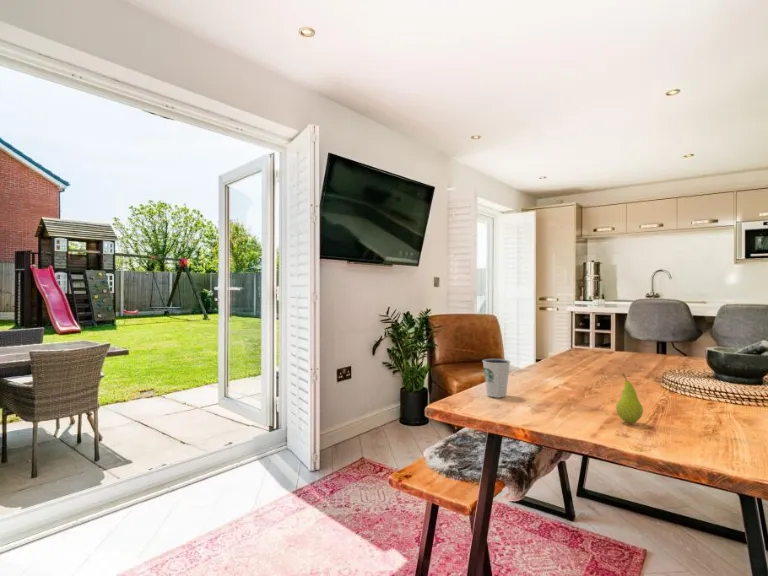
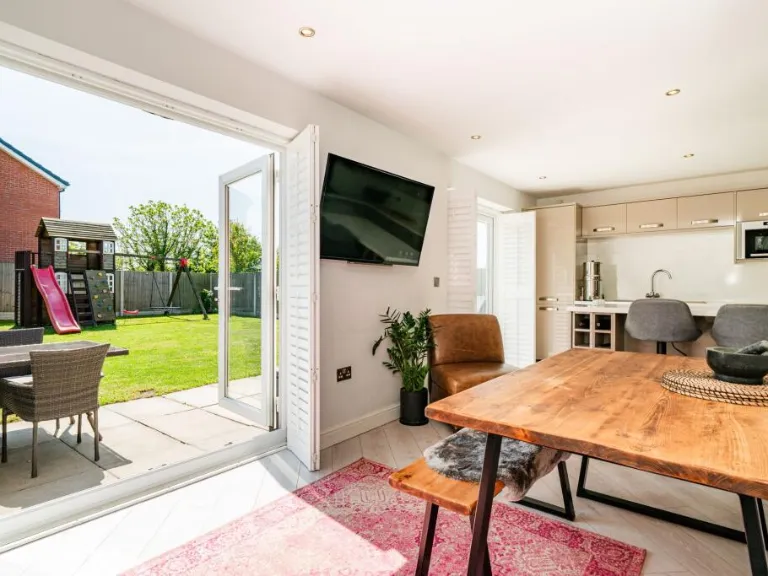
- fruit [615,373,644,424]
- dixie cup [481,358,511,398]
